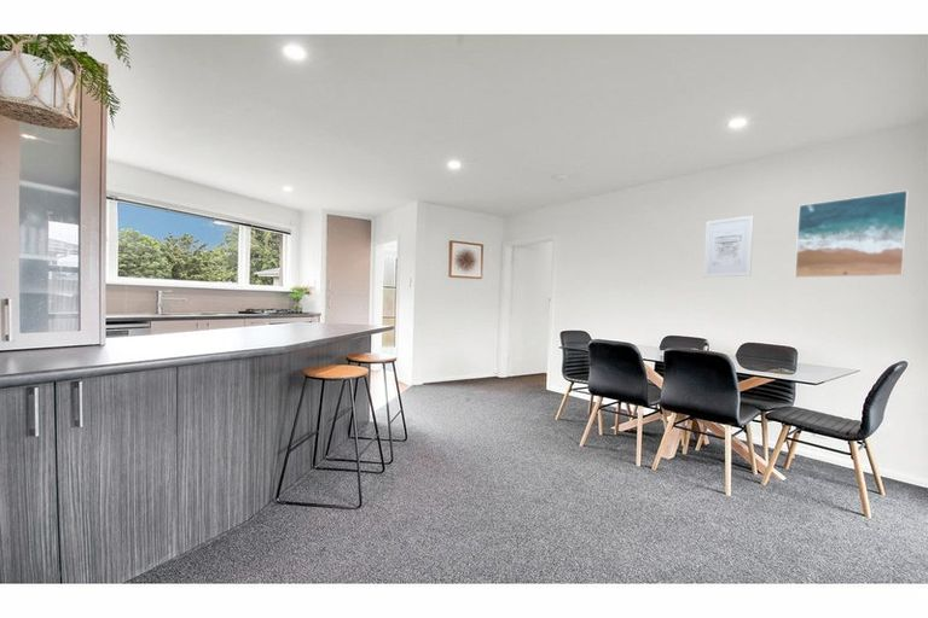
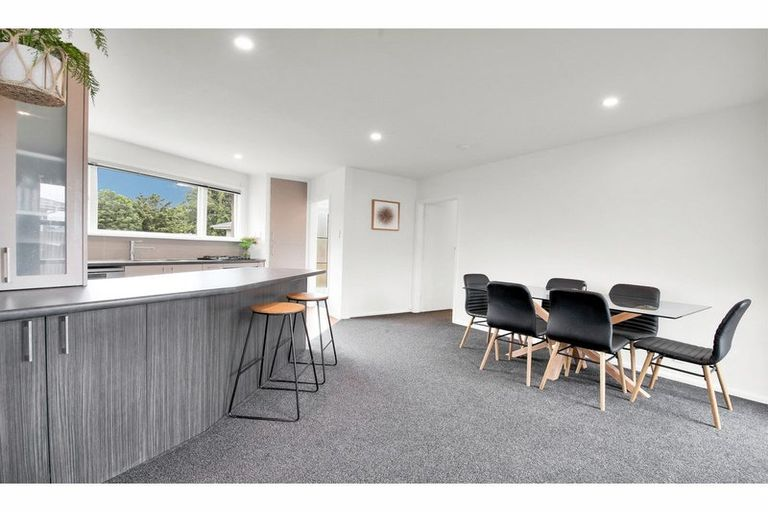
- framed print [794,190,910,279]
- wall art [702,214,755,279]
